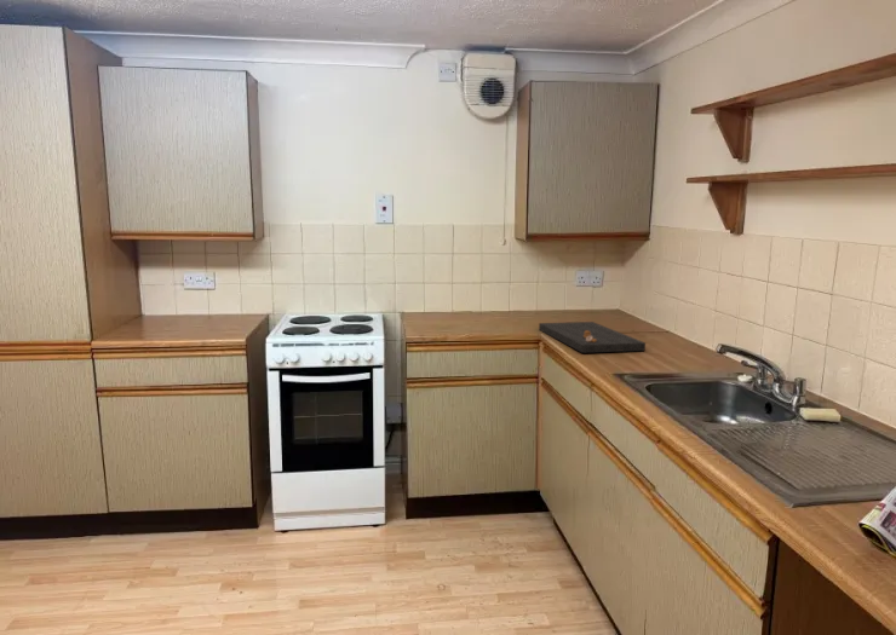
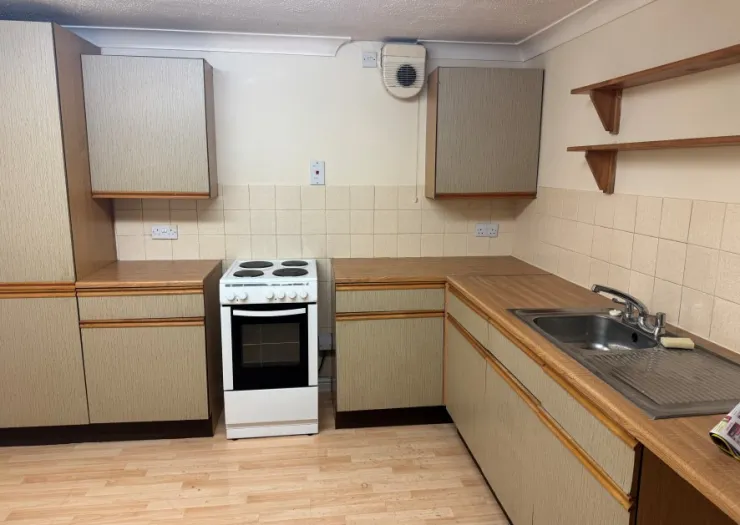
- cutting board [538,321,647,354]
